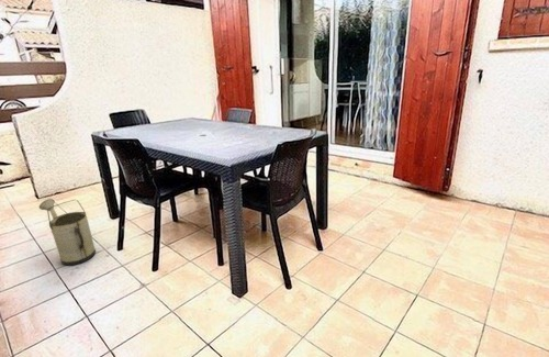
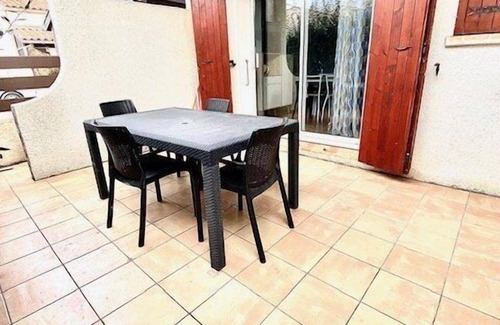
- watering can [38,198,97,266]
